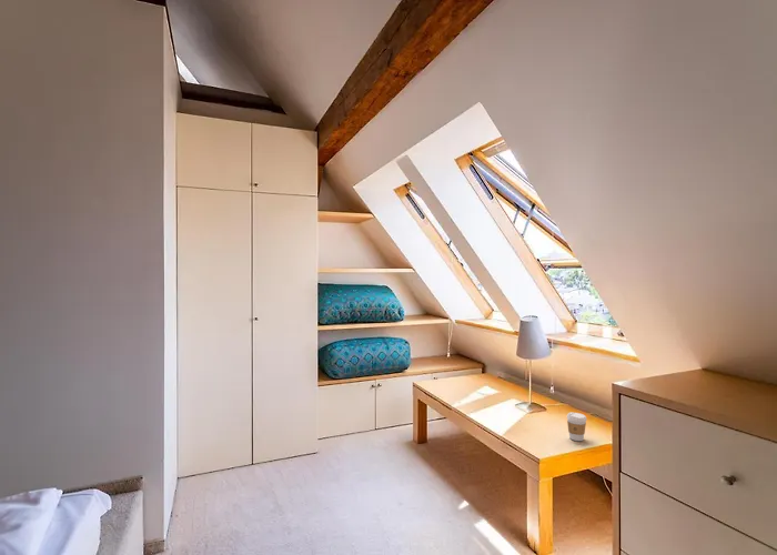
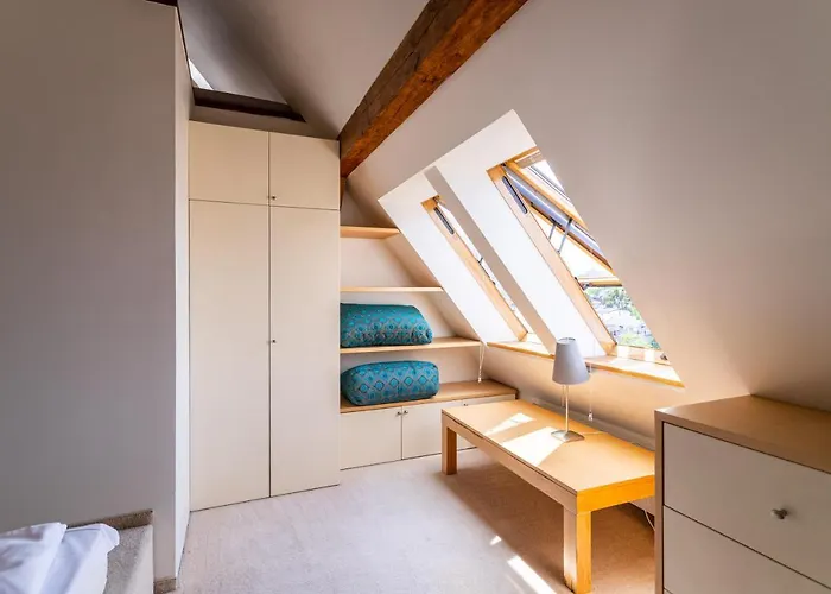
- coffee cup [566,412,587,442]
